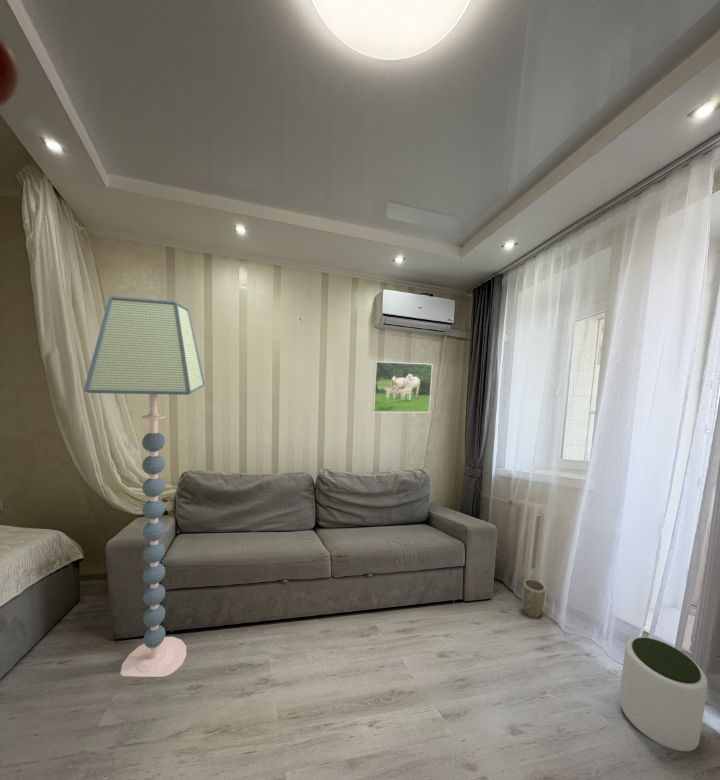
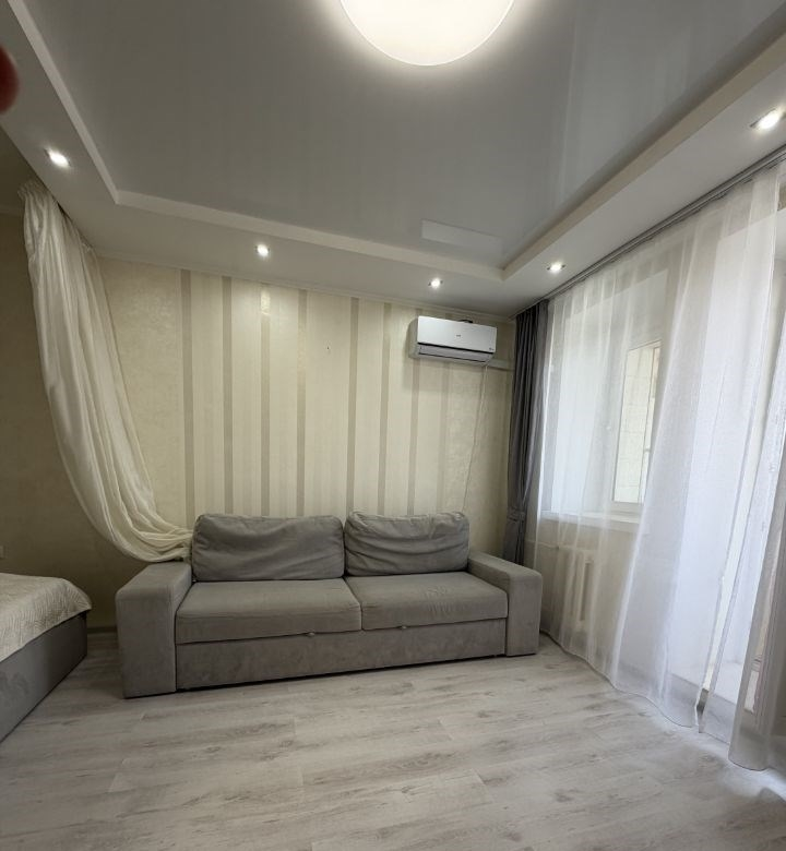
- floor lamp [83,295,206,678]
- plant pot [618,636,708,752]
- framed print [372,360,433,413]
- plant pot [521,578,546,619]
